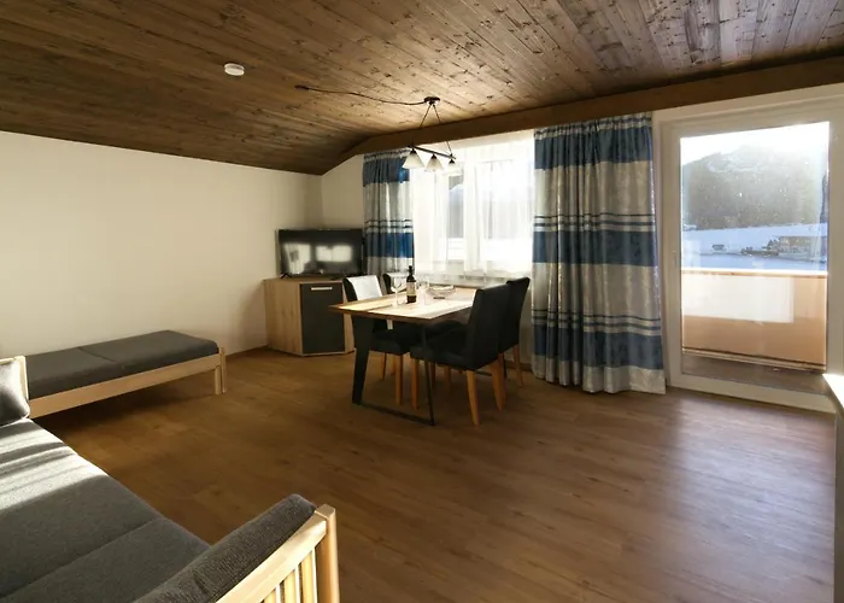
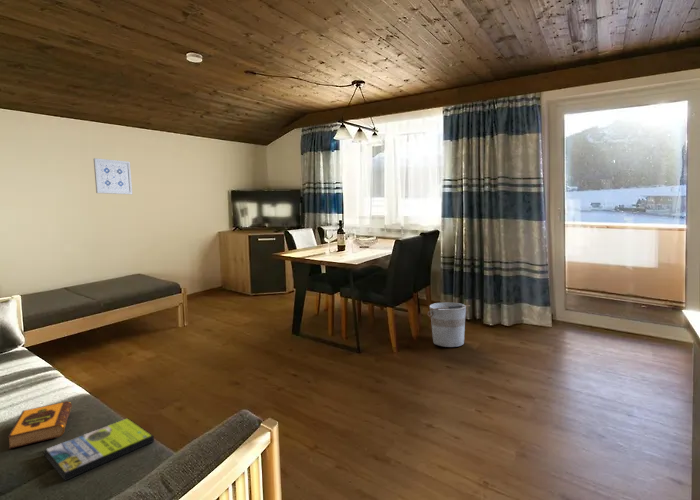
+ bucket [427,302,471,348]
+ hardback book [7,400,73,450]
+ wall art [93,157,133,195]
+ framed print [43,418,155,482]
